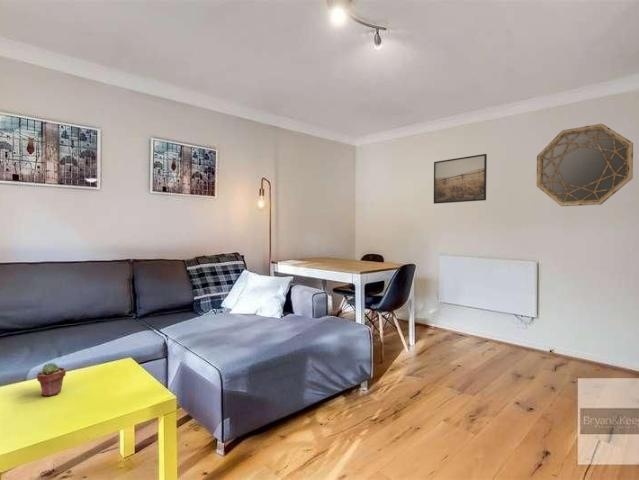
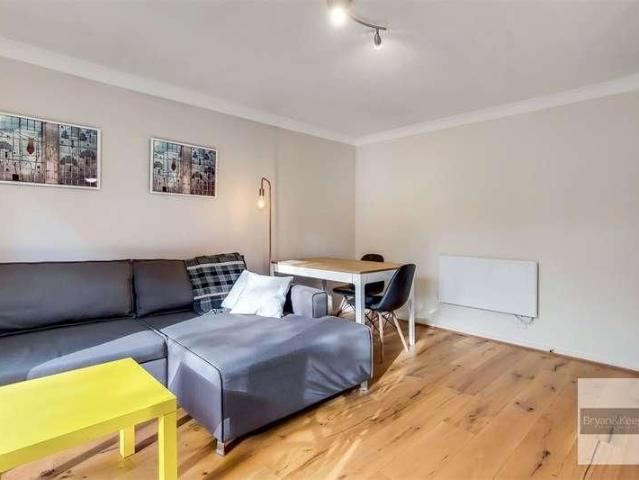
- potted succulent [36,362,67,397]
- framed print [433,153,488,205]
- home mirror [536,123,634,207]
